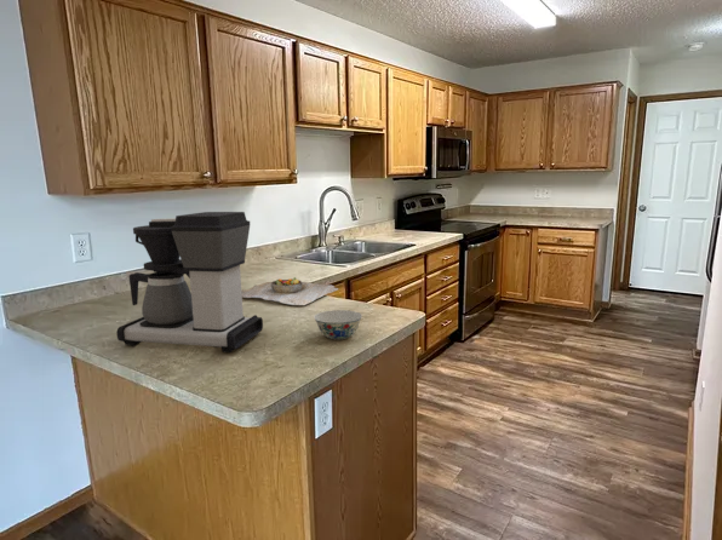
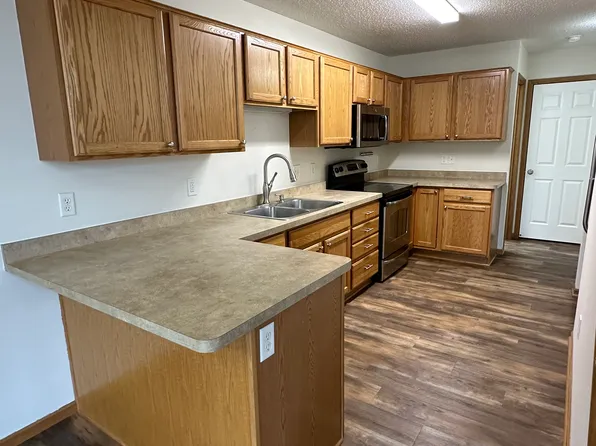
- coffee maker [115,211,264,354]
- chinaware [313,309,363,340]
- cutting board [241,276,339,306]
